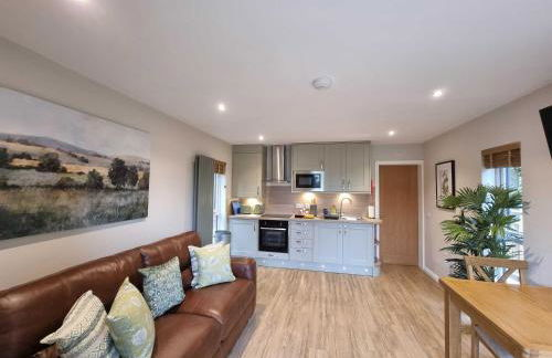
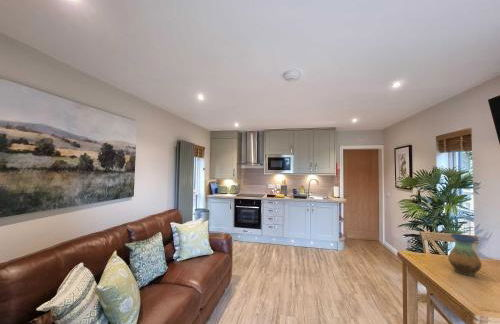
+ vase [447,233,483,277]
